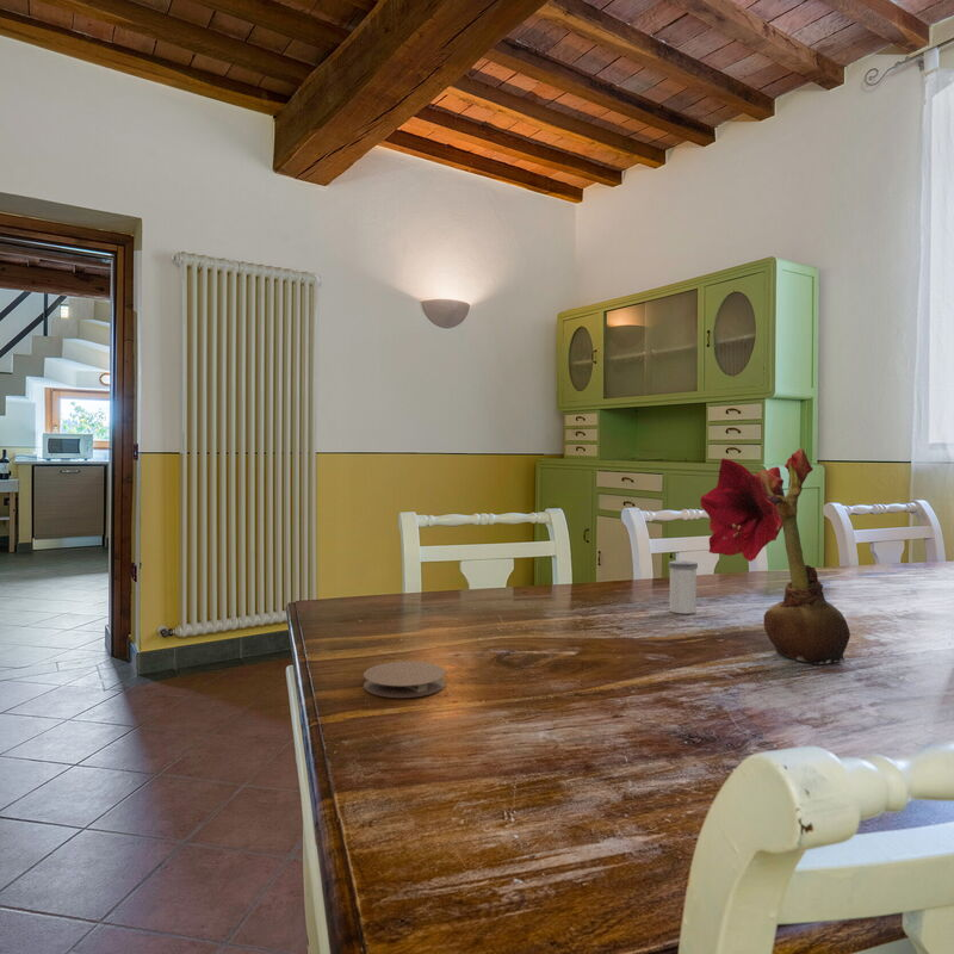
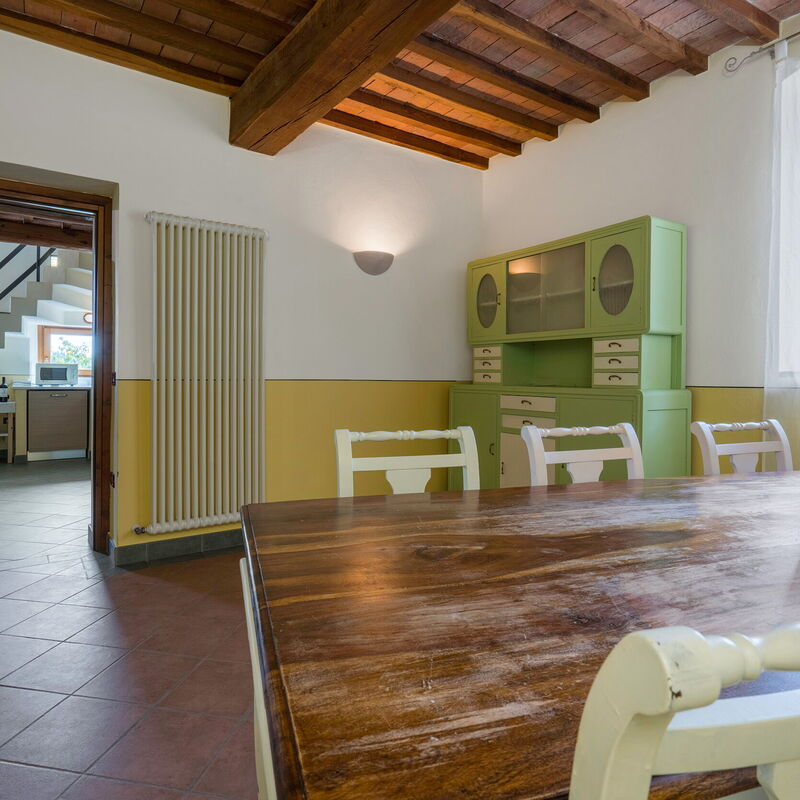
- flower [700,446,851,665]
- salt shaker [668,559,699,614]
- coaster [363,661,447,699]
